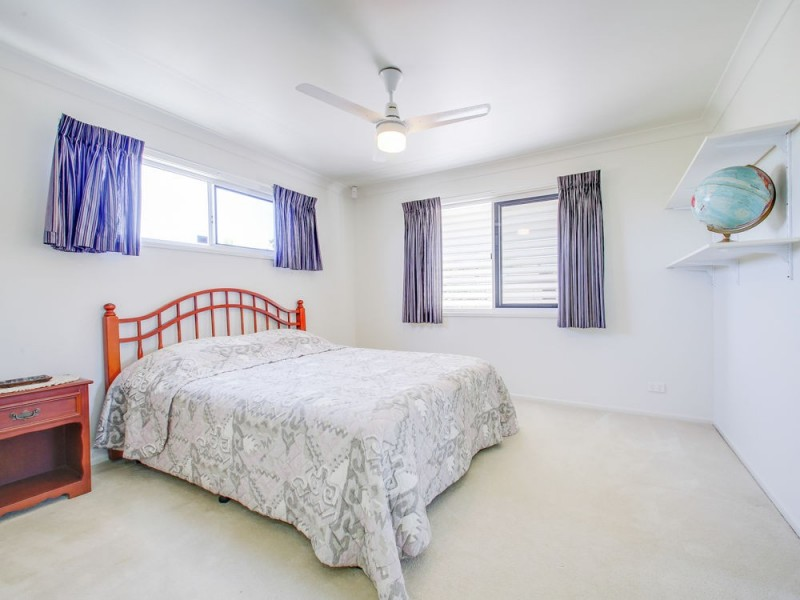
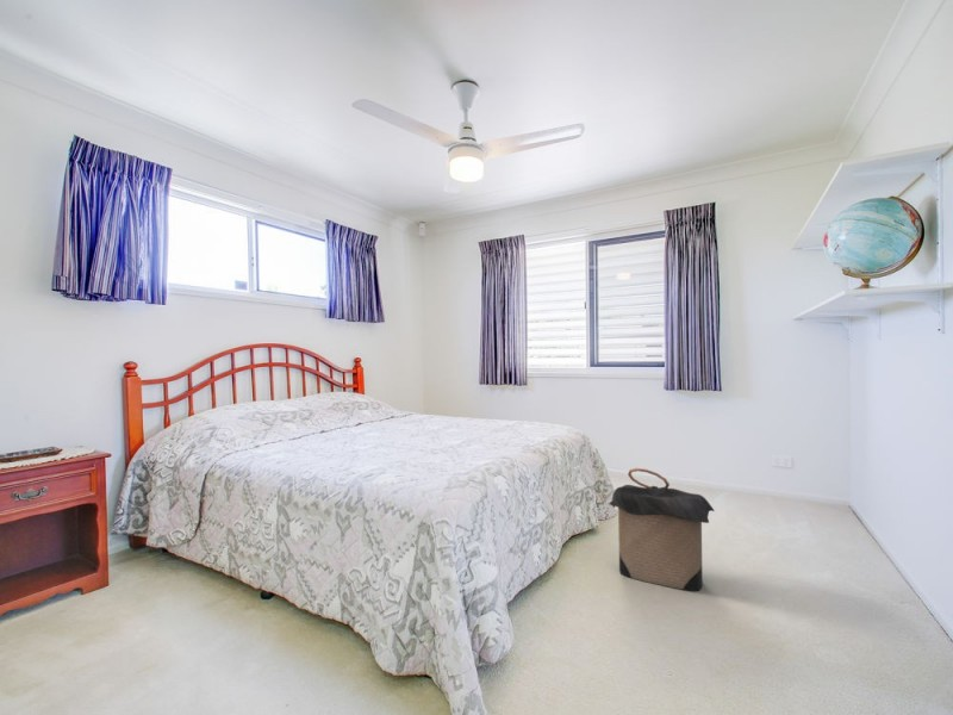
+ laundry hamper [608,467,715,592]
